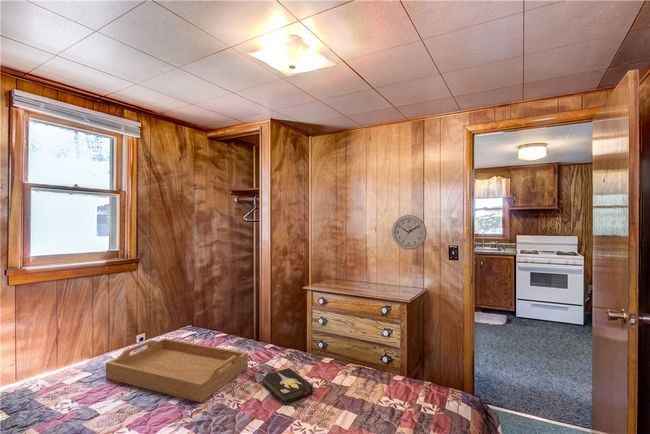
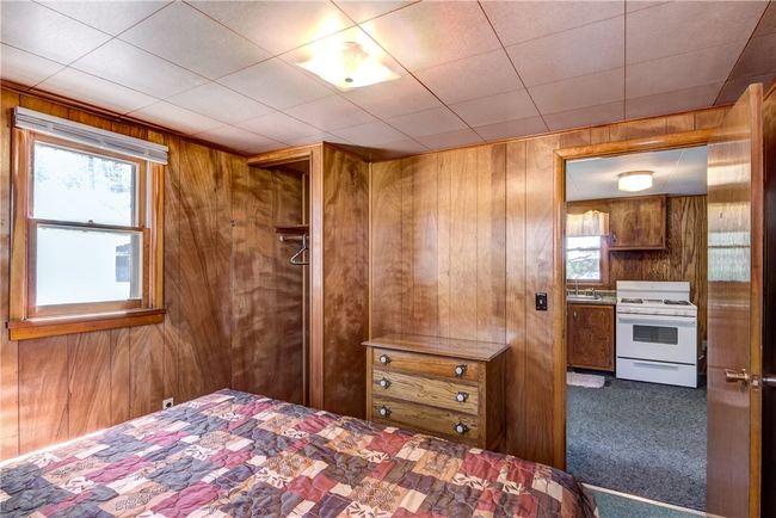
- wall clock [391,214,428,251]
- hardback book [261,367,314,405]
- serving tray [105,337,249,403]
